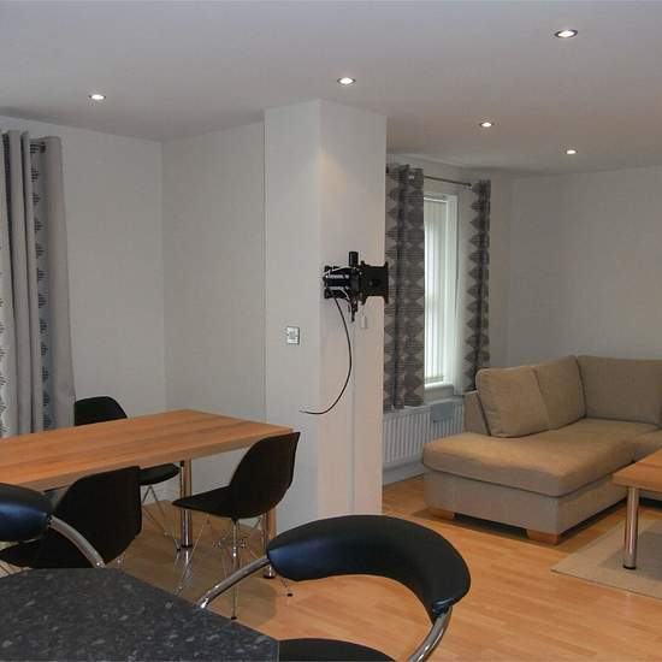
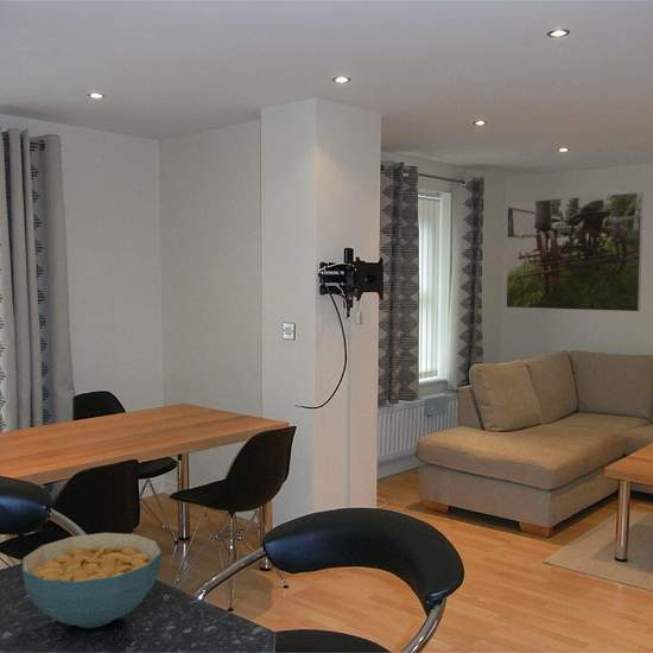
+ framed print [505,191,645,312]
+ cereal bowl [21,532,163,629]
